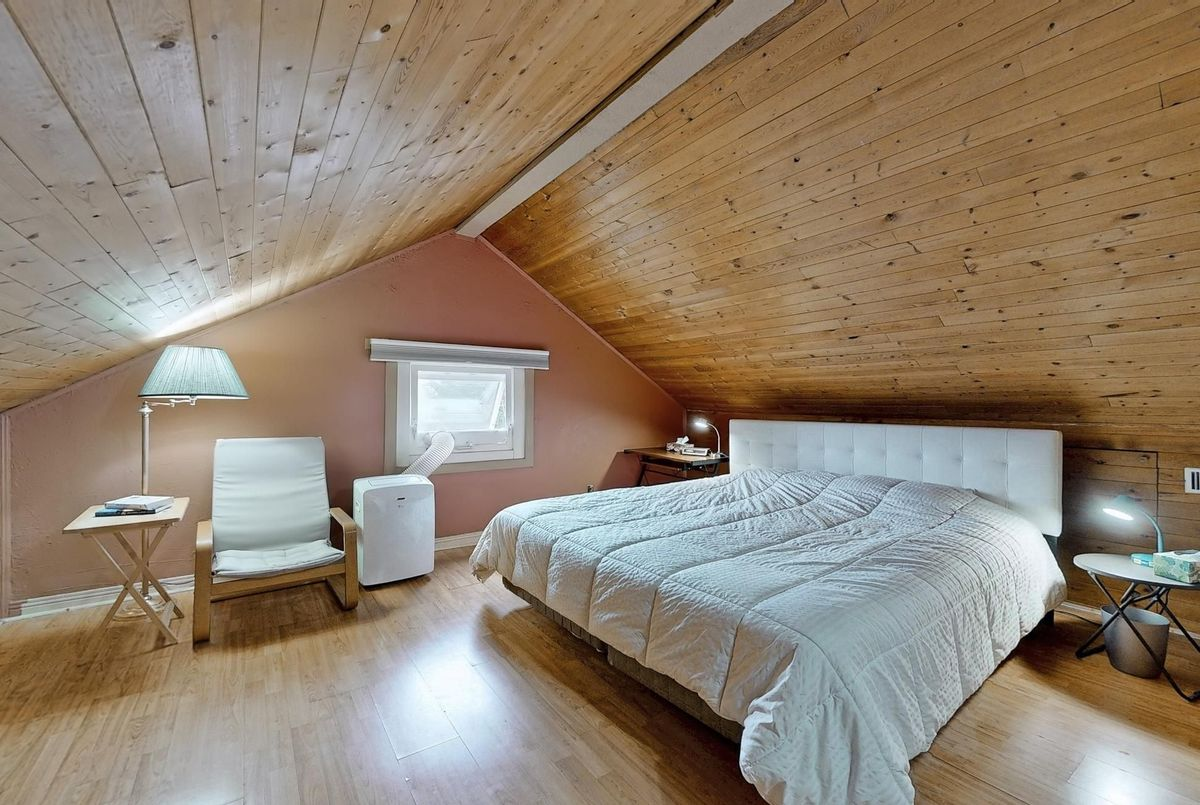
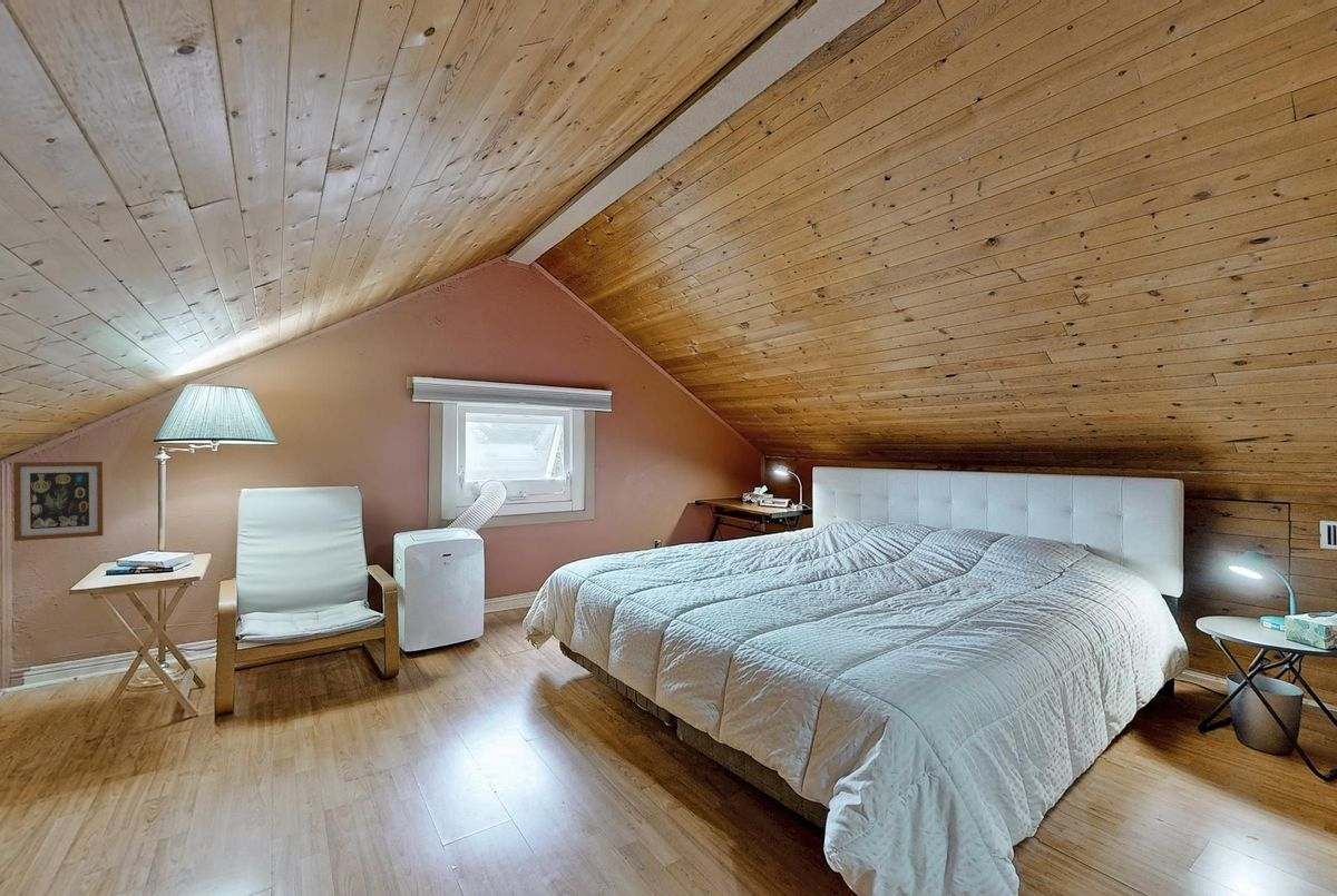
+ wall art [12,461,105,542]
